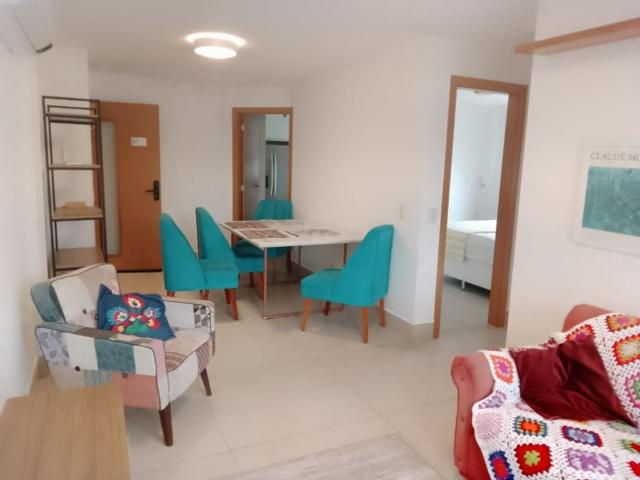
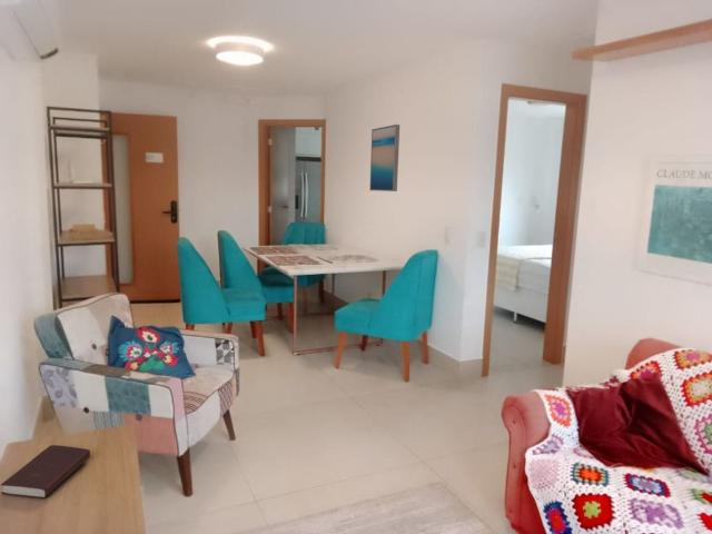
+ wall art [368,123,400,192]
+ book [0,444,91,498]
